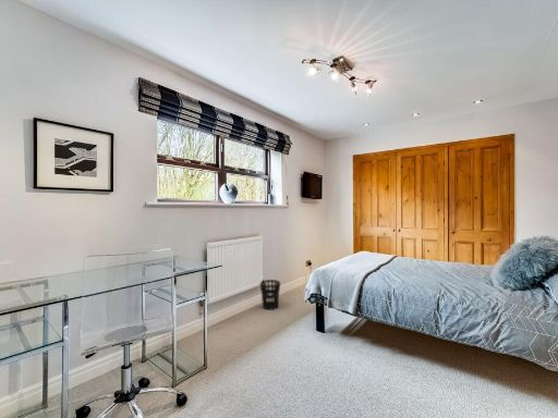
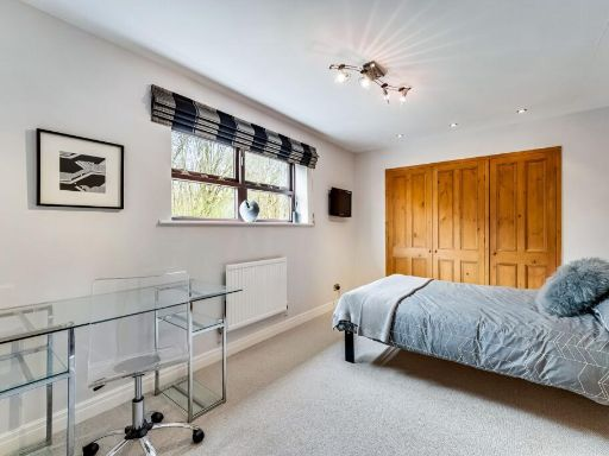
- wastebasket [259,279,281,311]
